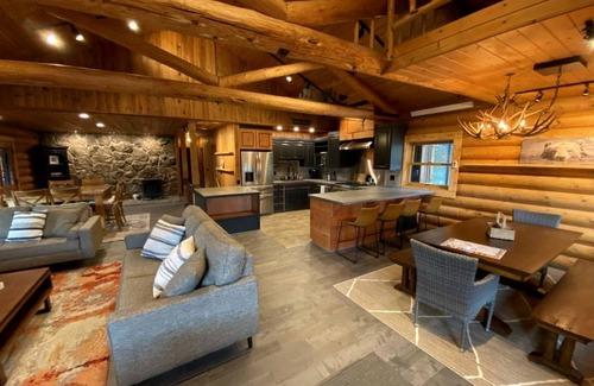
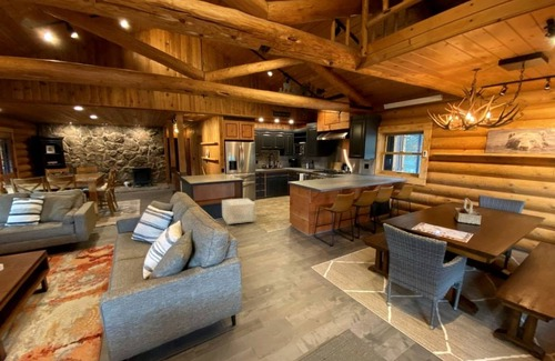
+ ottoman [221,198,258,225]
